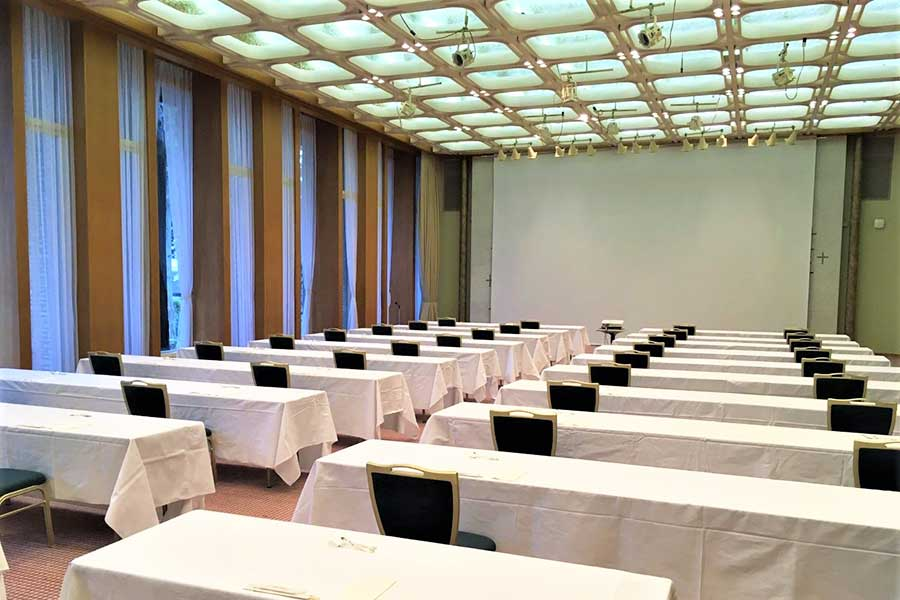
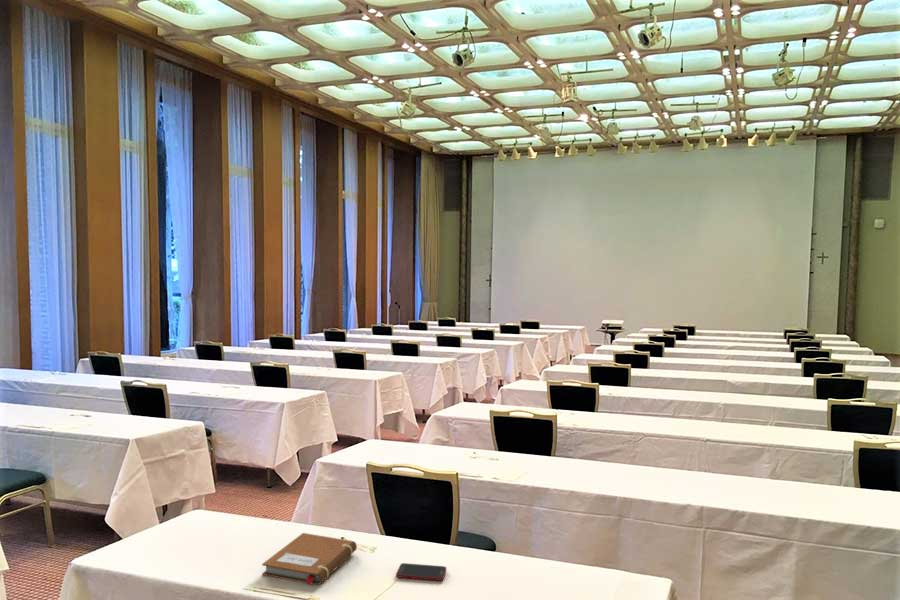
+ cell phone [395,562,447,582]
+ notebook [261,532,358,586]
